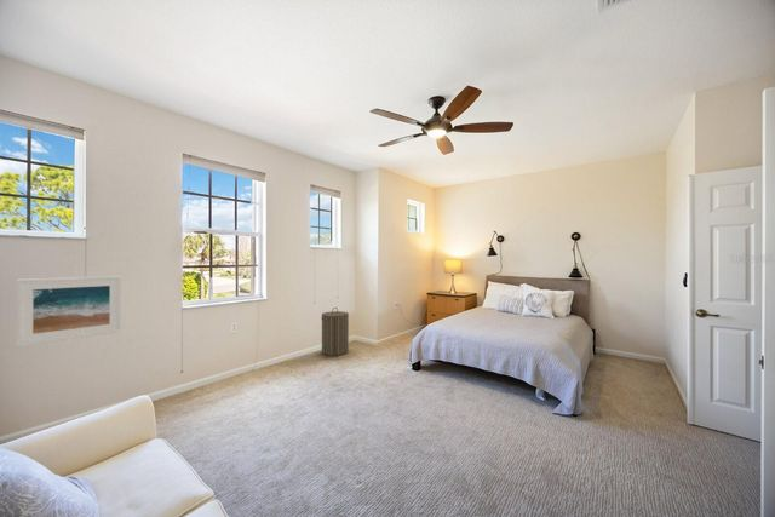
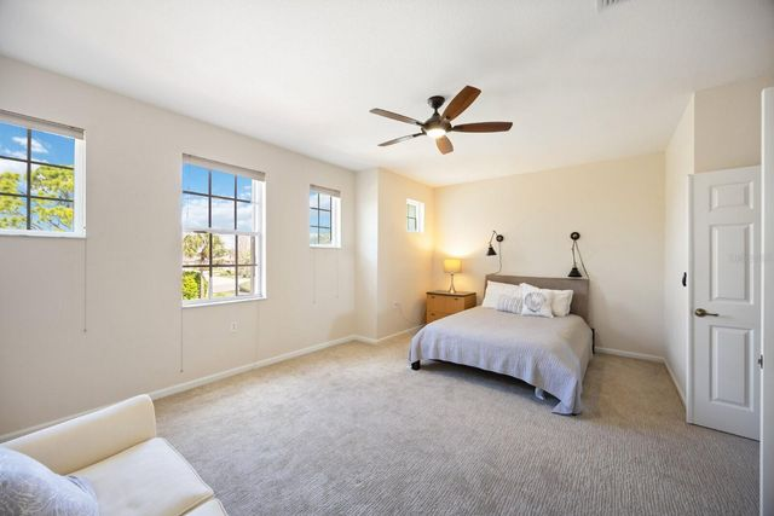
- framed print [16,275,122,347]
- laundry hamper [320,306,350,357]
